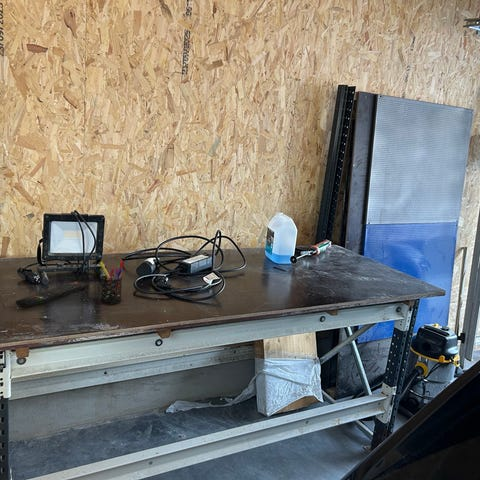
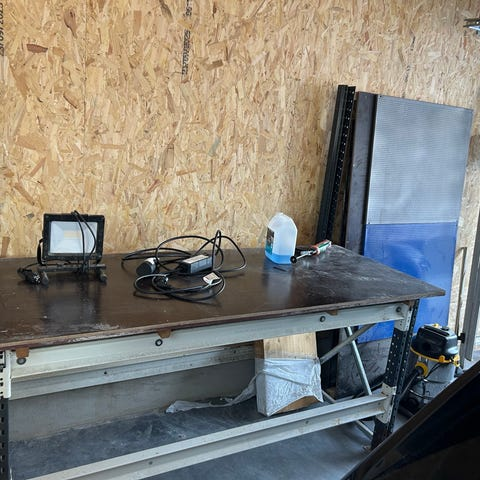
- pen holder [99,260,124,305]
- remote control [15,280,90,309]
